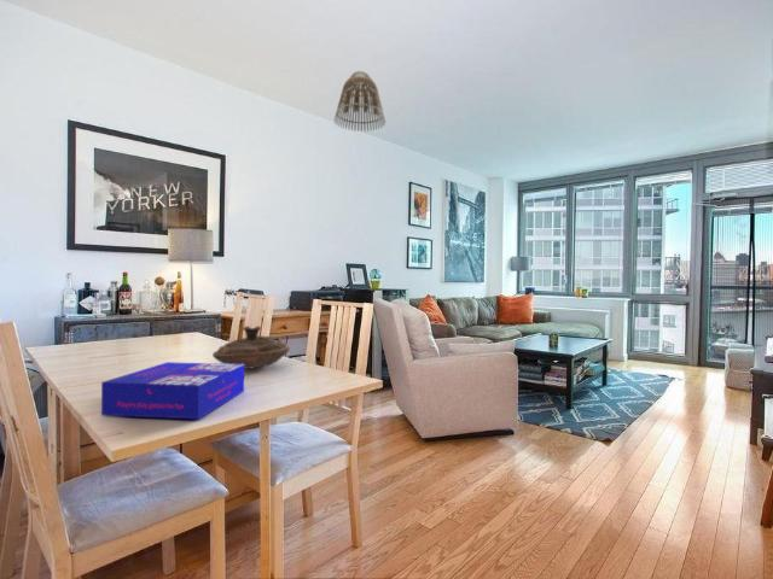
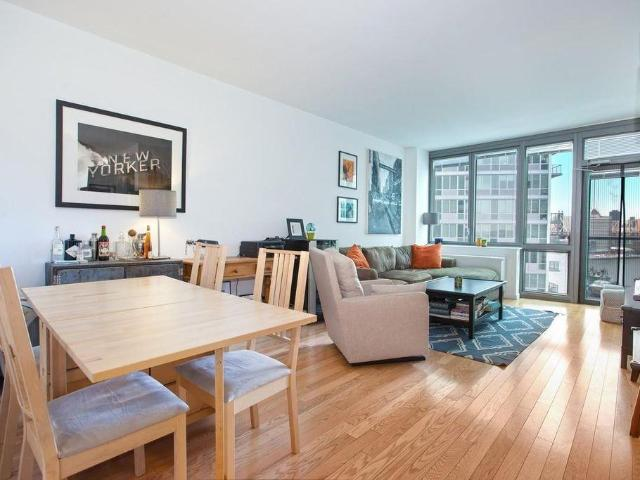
- decorative bowl [211,324,291,370]
- lamp shade [333,70,386,133]
- board game [100,361,245,420]
